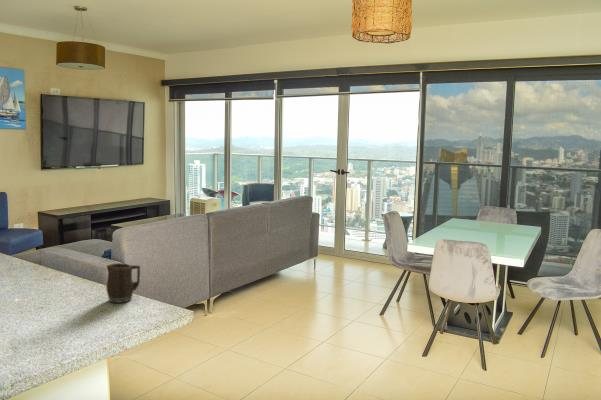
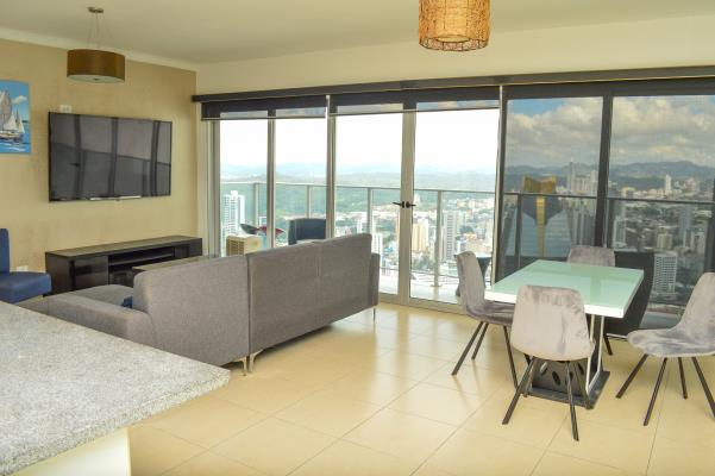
- mug [105,262,141,304]
